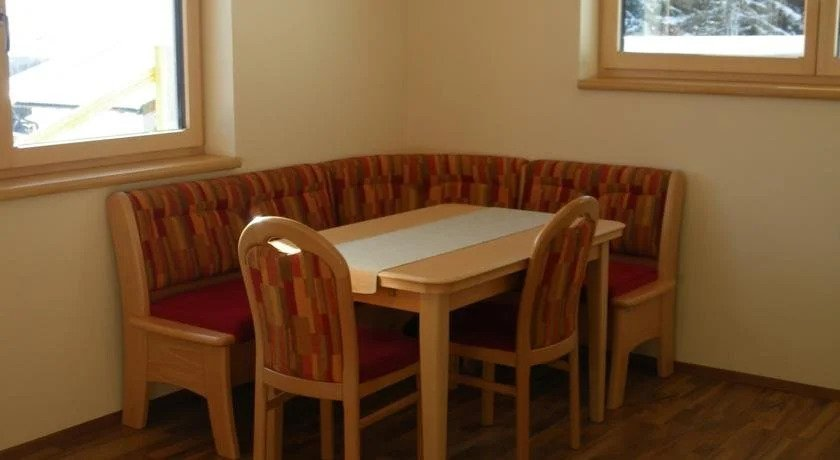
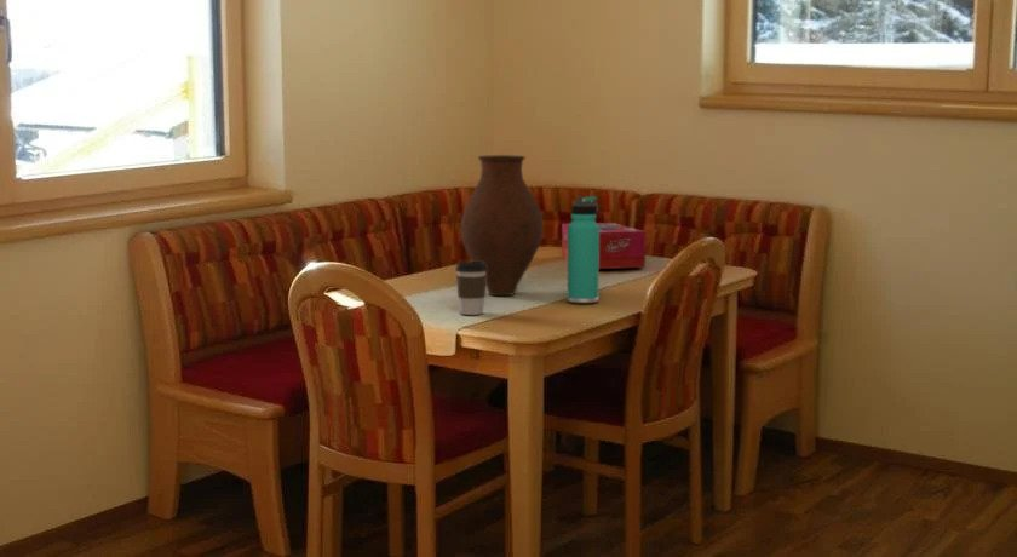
+ vase [460,154,544,297]
+ coffee cup [454,260,487,316]
+ thermos bottle [567,195,601,304]
+ tissue box [561,222,647,270]
